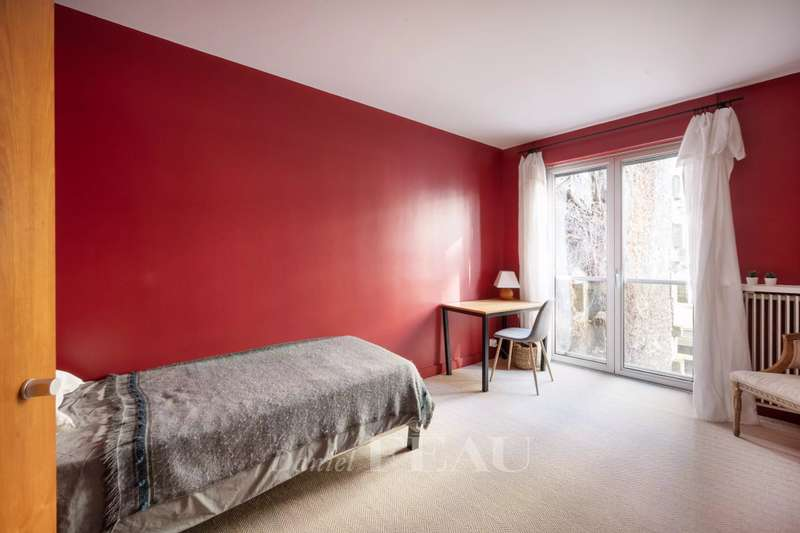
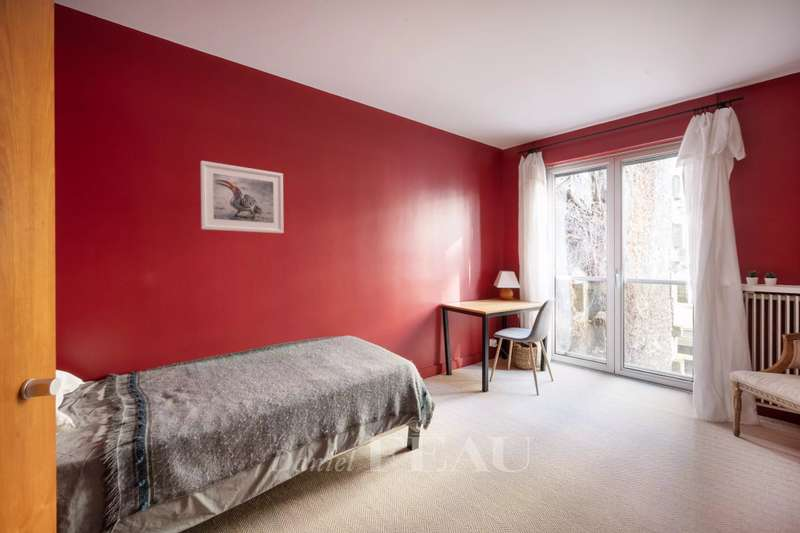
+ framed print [200,160,285,234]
